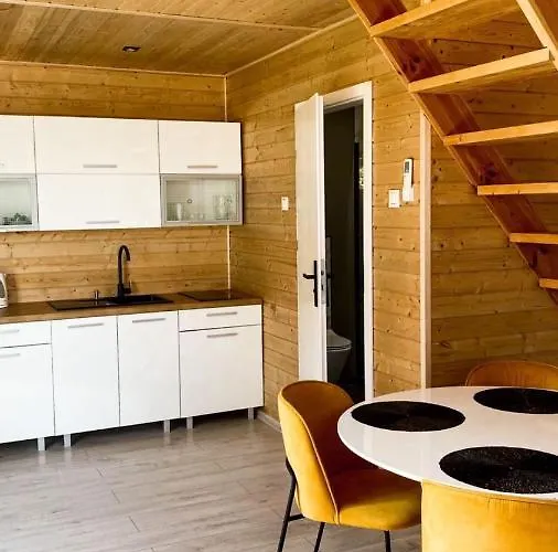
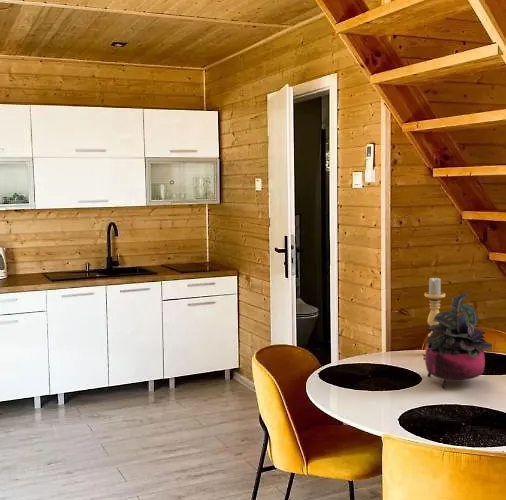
+ potted plant [422,291,493,389]
+ candle holder [423,277,446,354]
